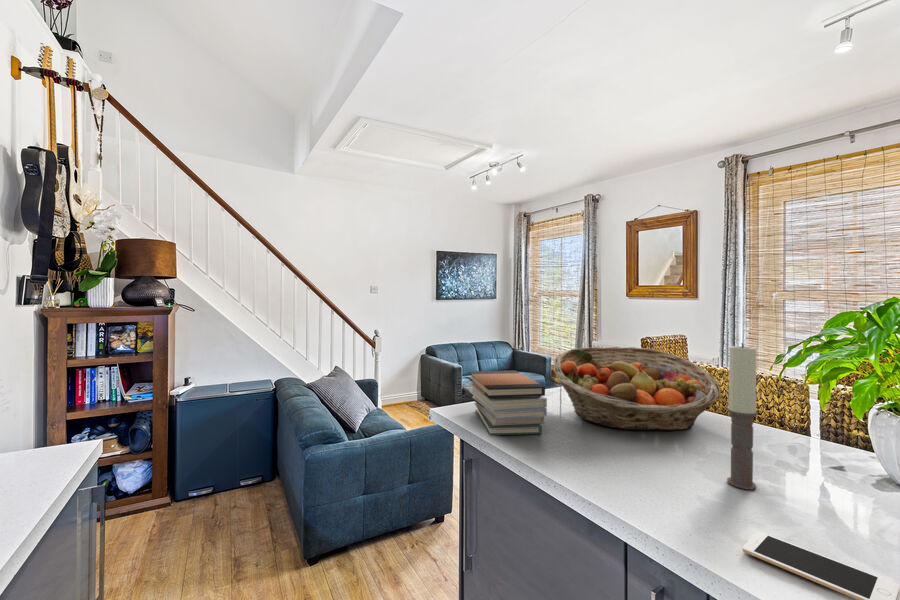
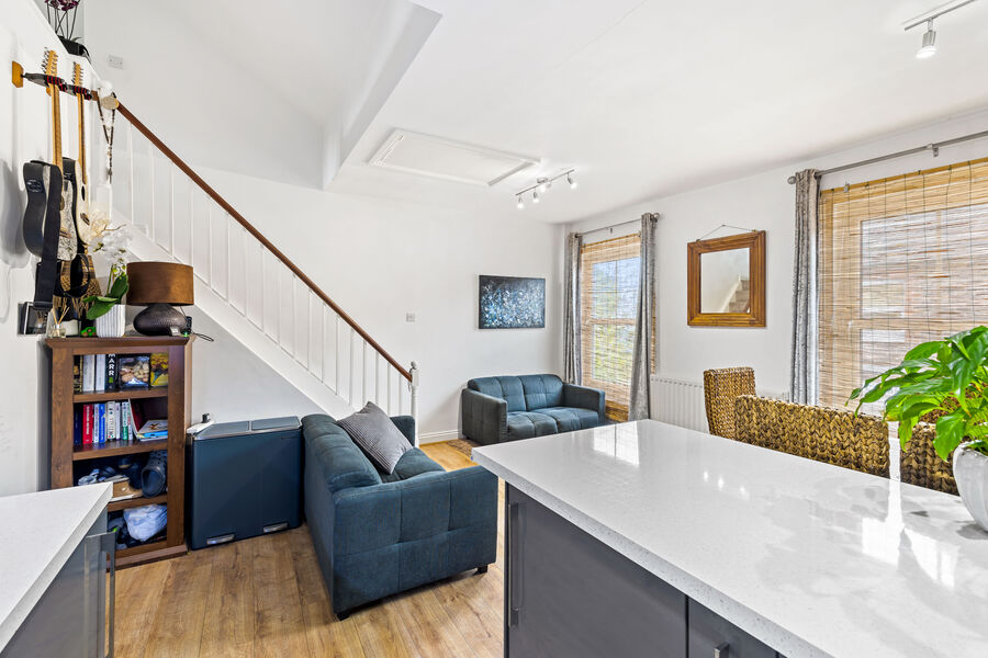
- candle [726,342,758,491]
- fruit basket [553,346,722,431]
- book stack [467,369,548,436]
- cell phone [742,531,900,600]
